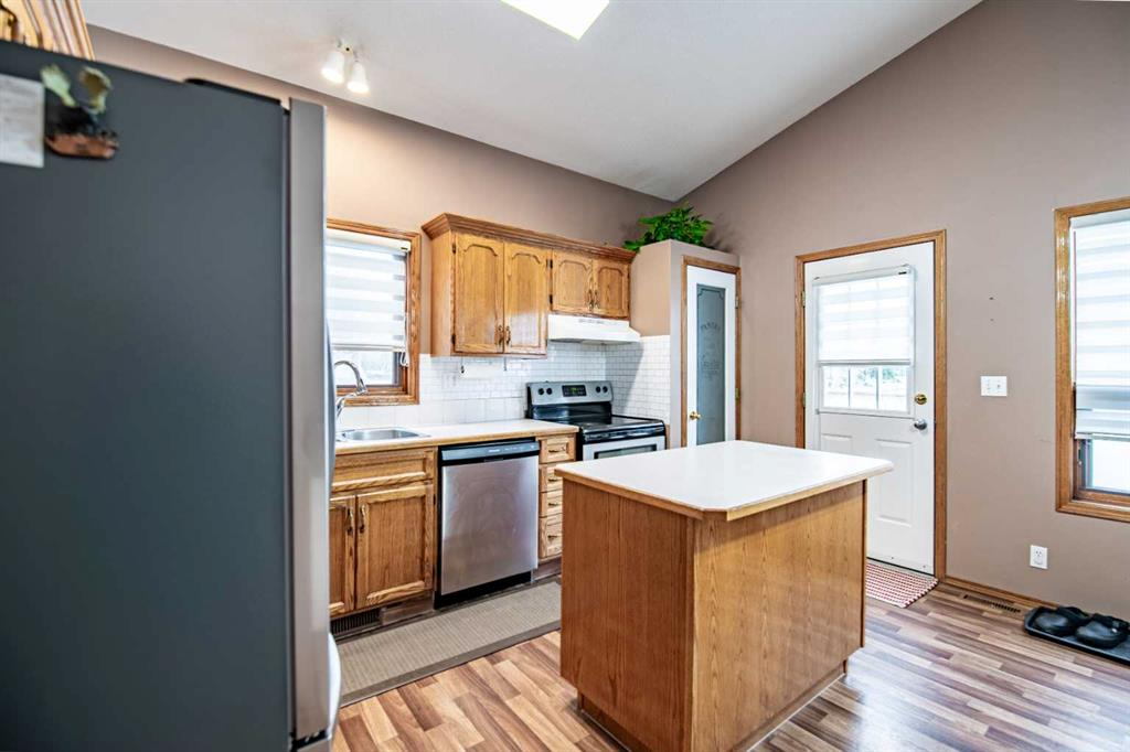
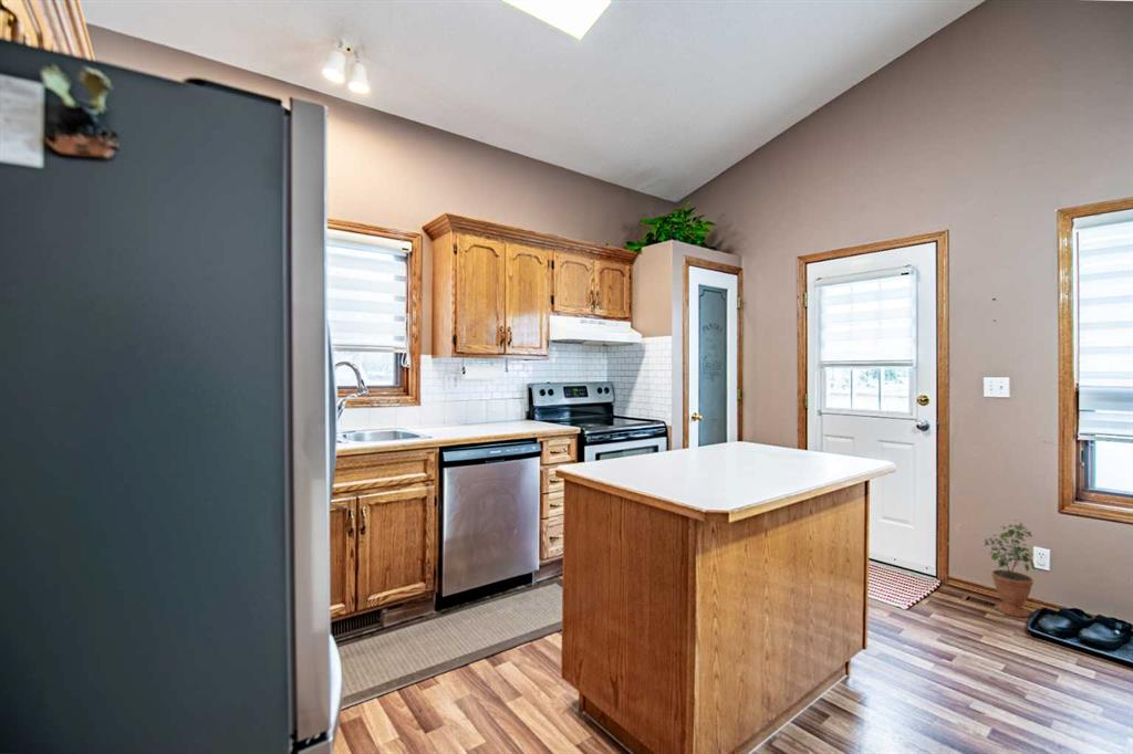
+ potted plant [984,519,1036,618]
